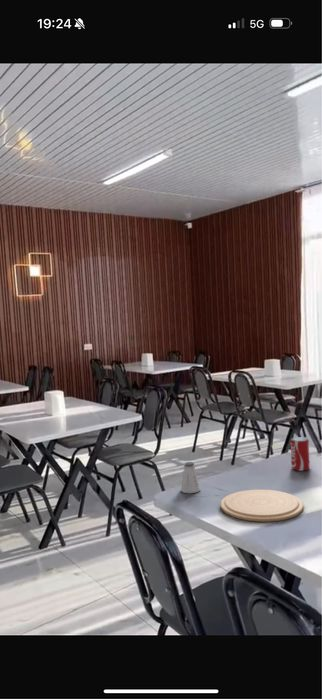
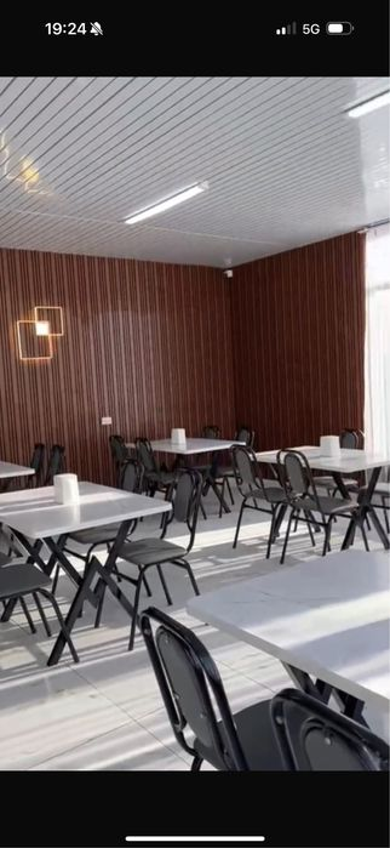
- beverage can [290,436,310,472]
- saltshaker [180,461,201,494]
- plate [219,489,305,523]
